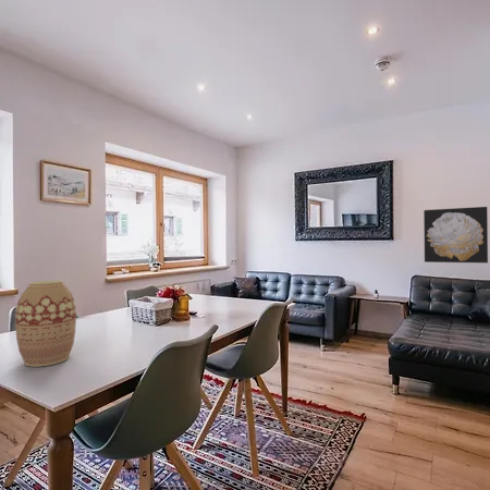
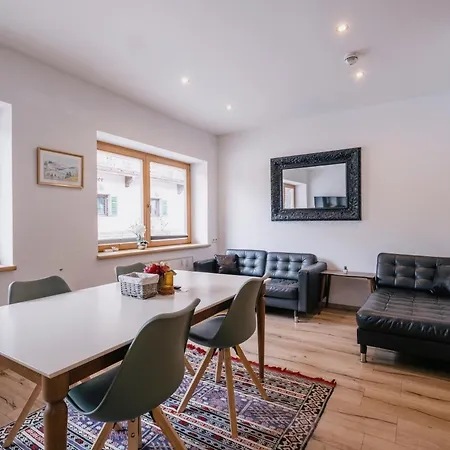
- wall art [422,206,489,265]
- vase [14,280,77,368]
